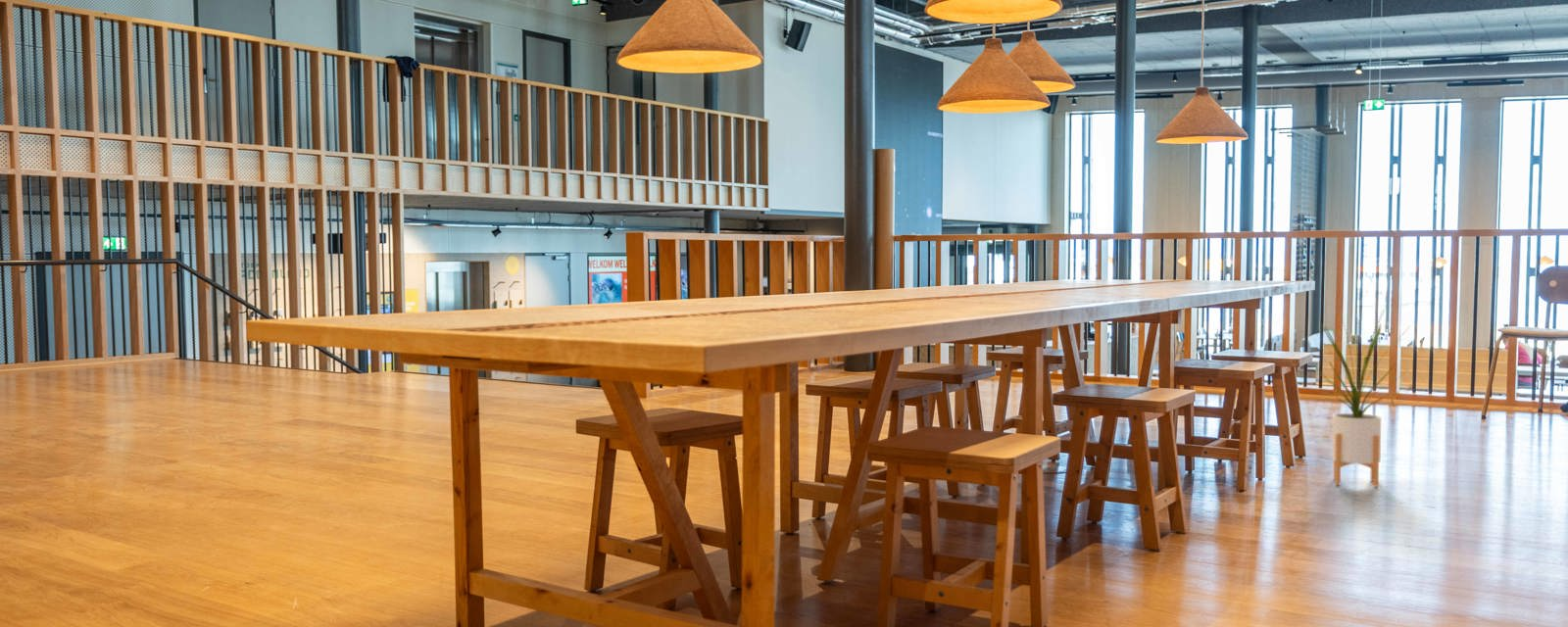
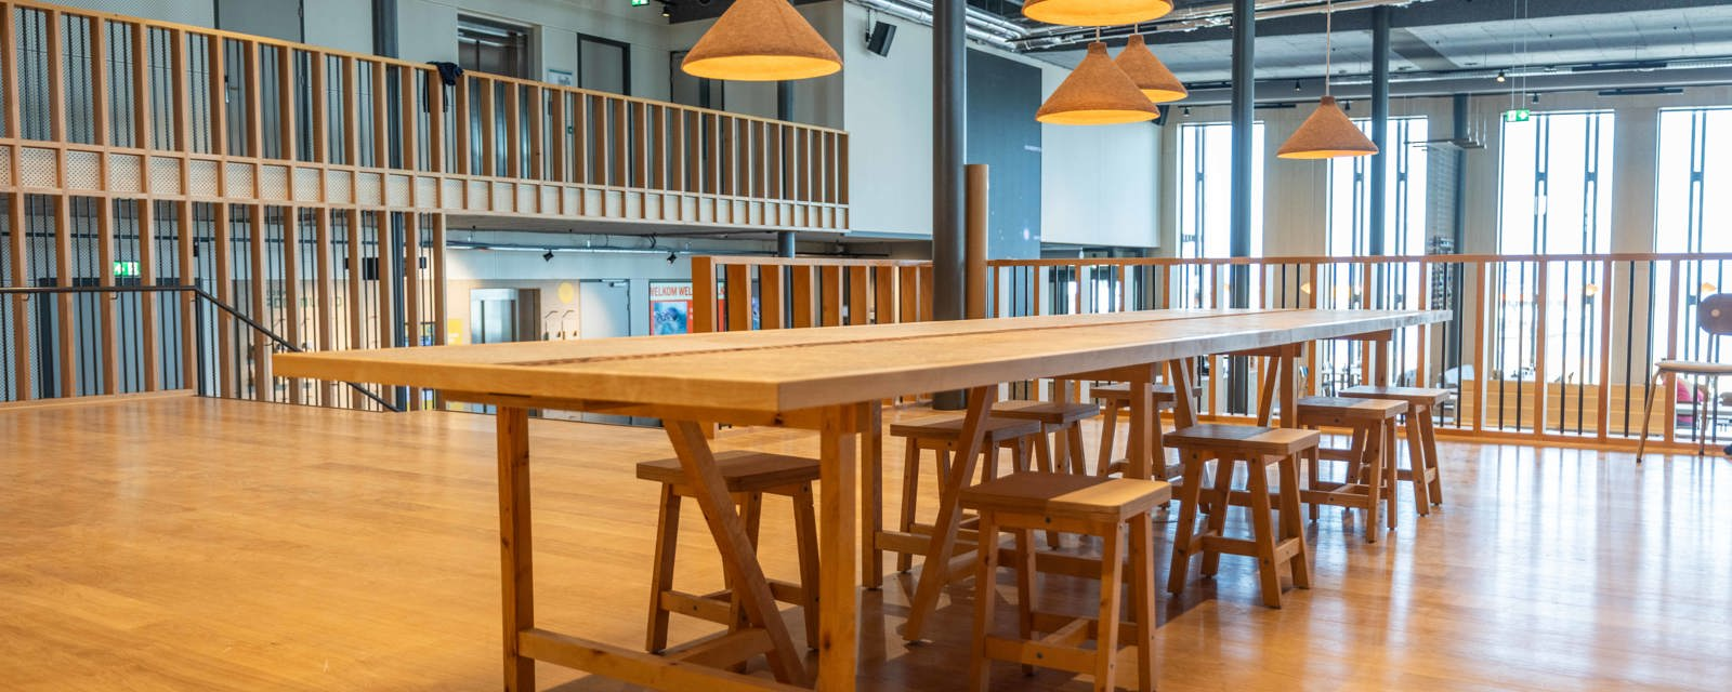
- house plant [1307,308,1410,488]
